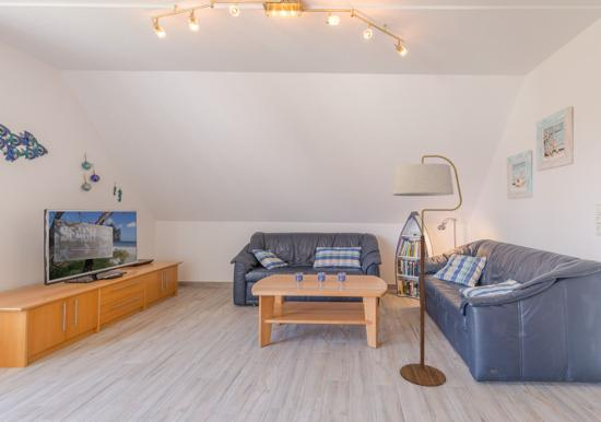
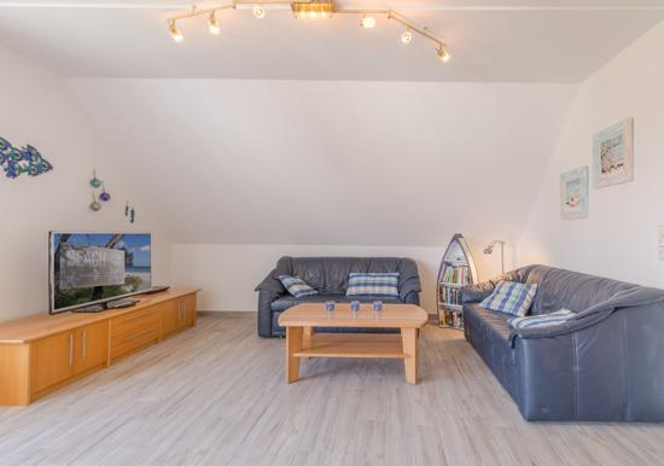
- floor lamp [392,154,463,387]
